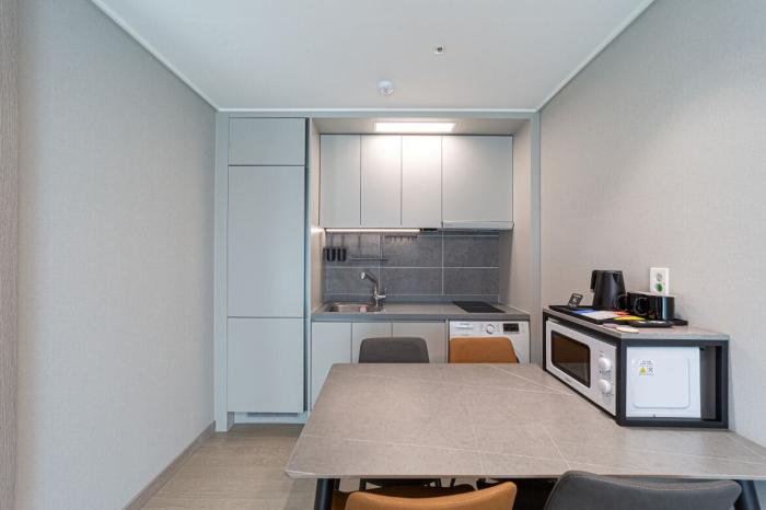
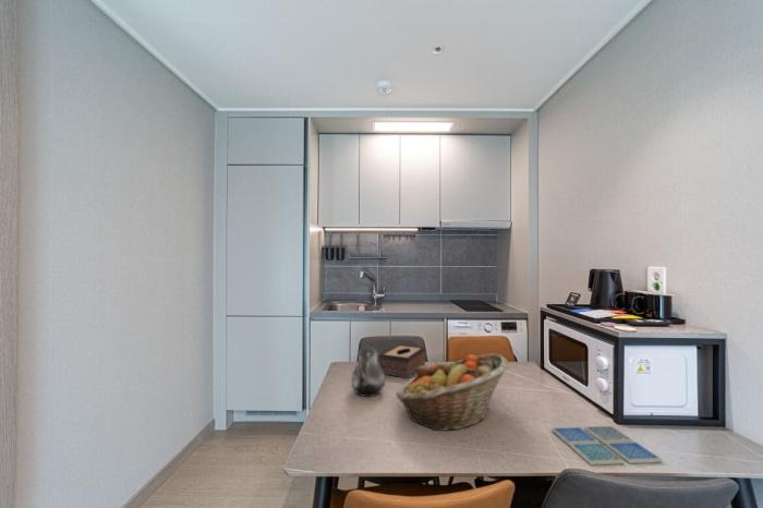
+ drink coaster [550,425,664,467]
+ tissue box [378,343,426,379]
+ teapot [351,339,386,398]
+ fruit basket [396,353,509,432]
